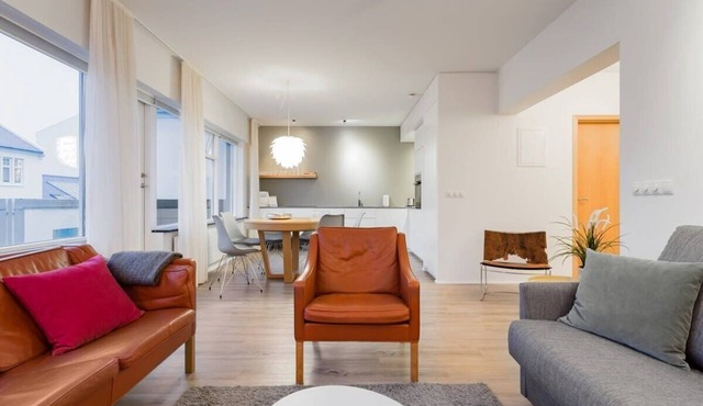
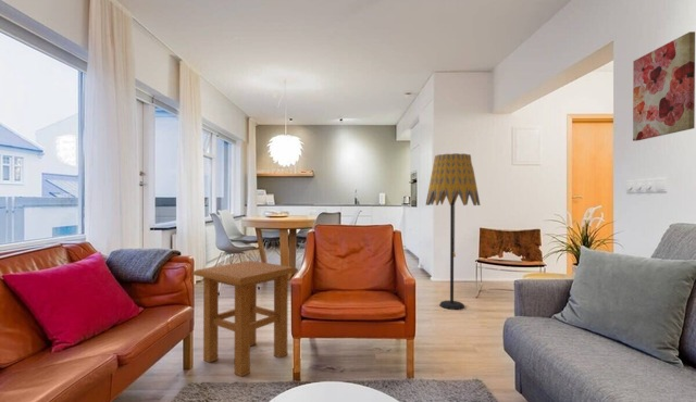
+ wall art [632,30,696,142]
+ floor lamp [424,152,482,311]
+ side table [192,260,299,378]
